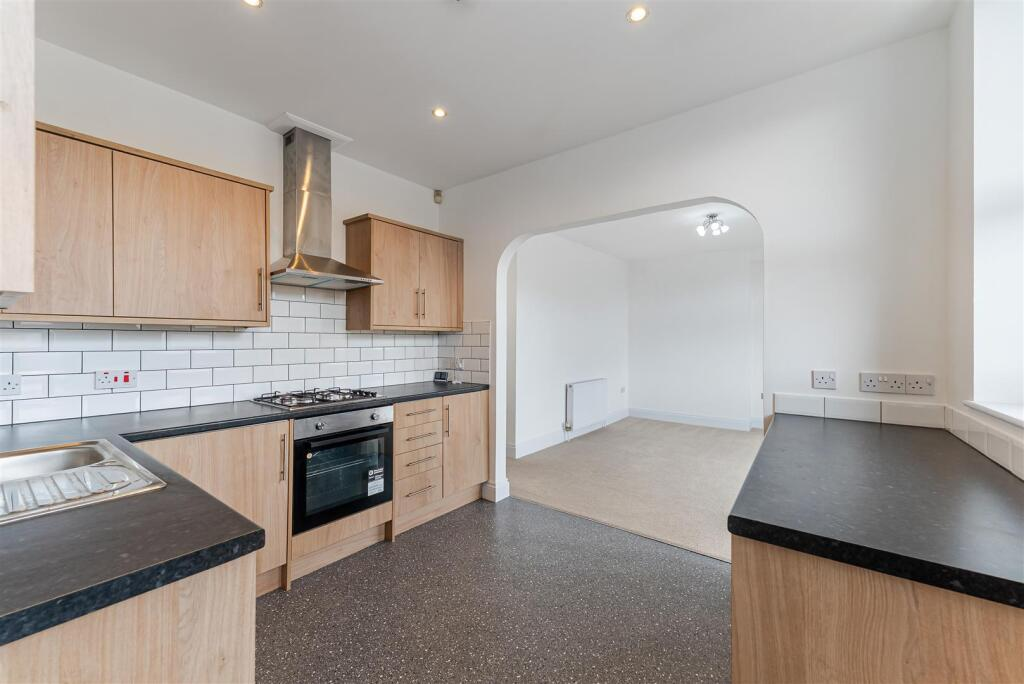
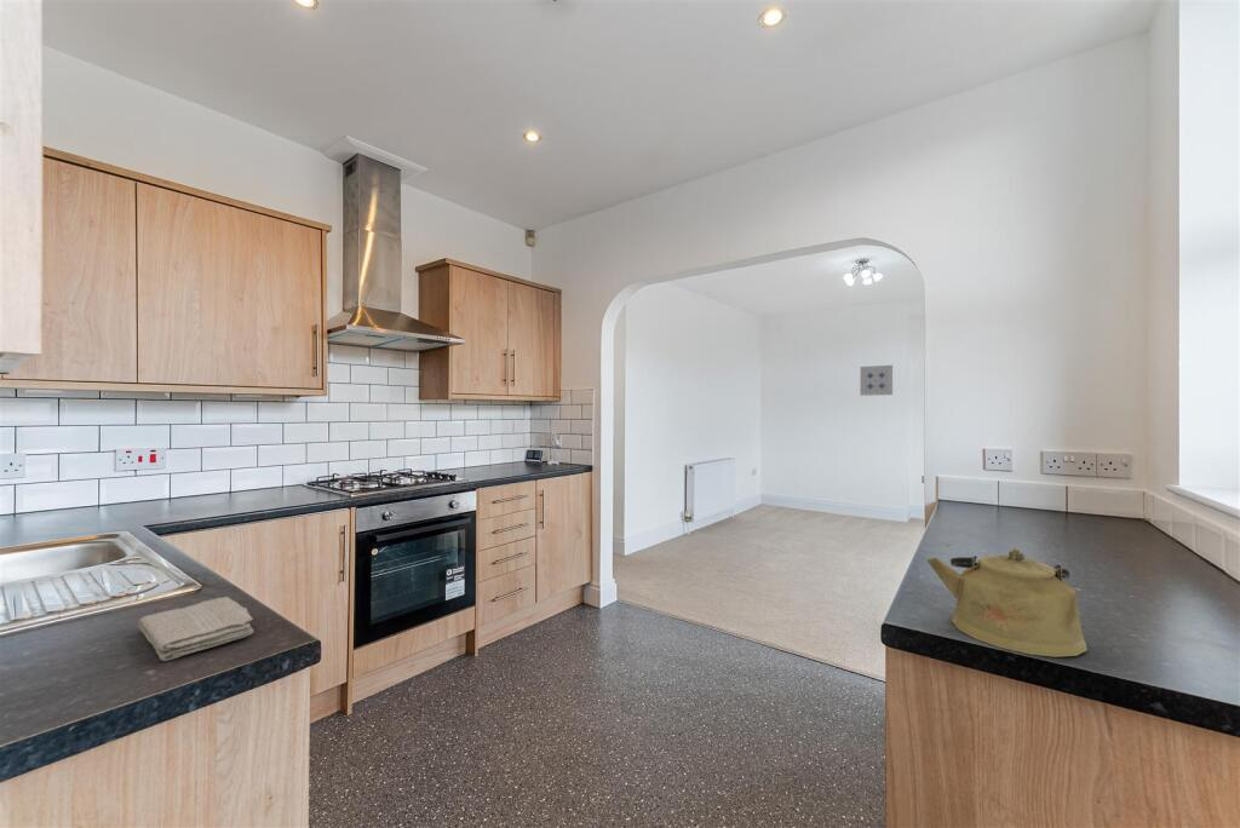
+ wall art [859,364,894,397]
+ washcloth [137,596,256,662]
+ kettle [925,547,1089,659]
